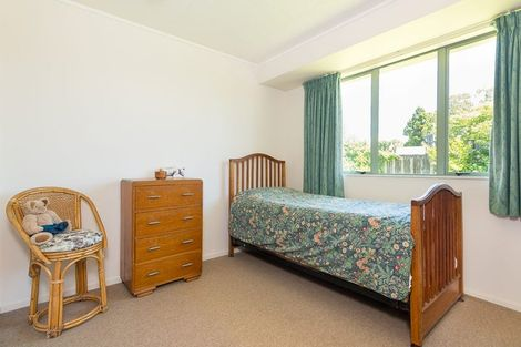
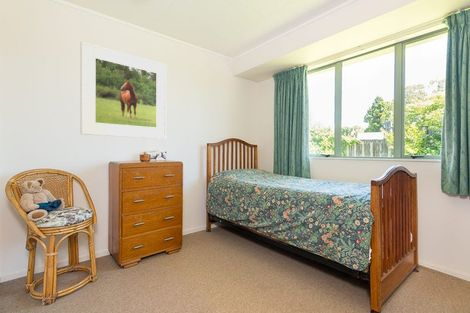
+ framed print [80,41,168,140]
